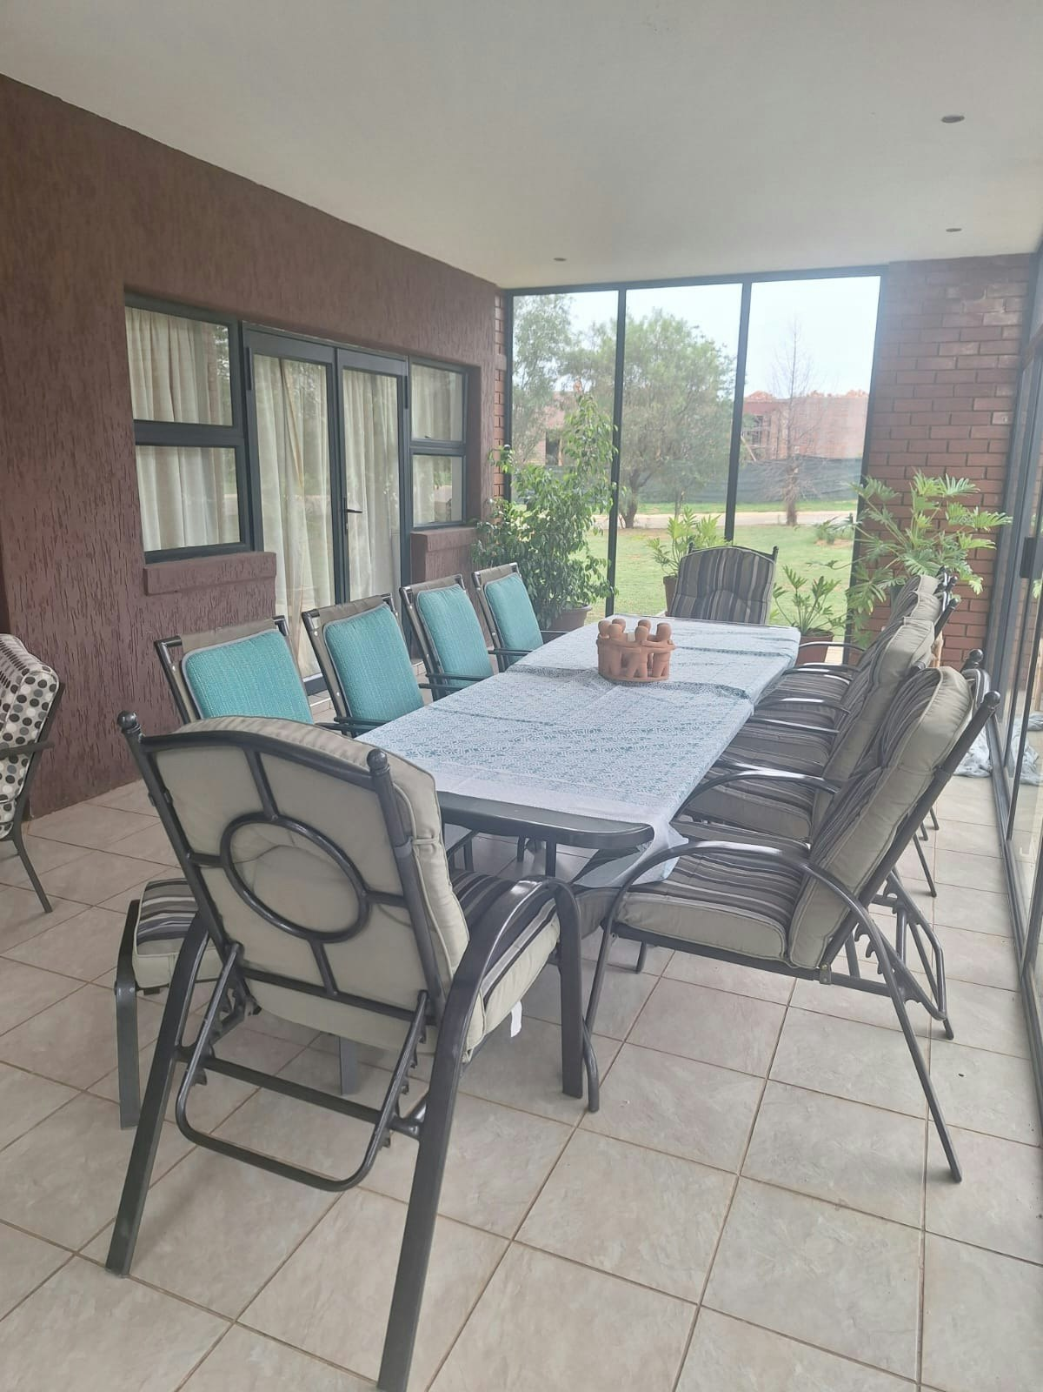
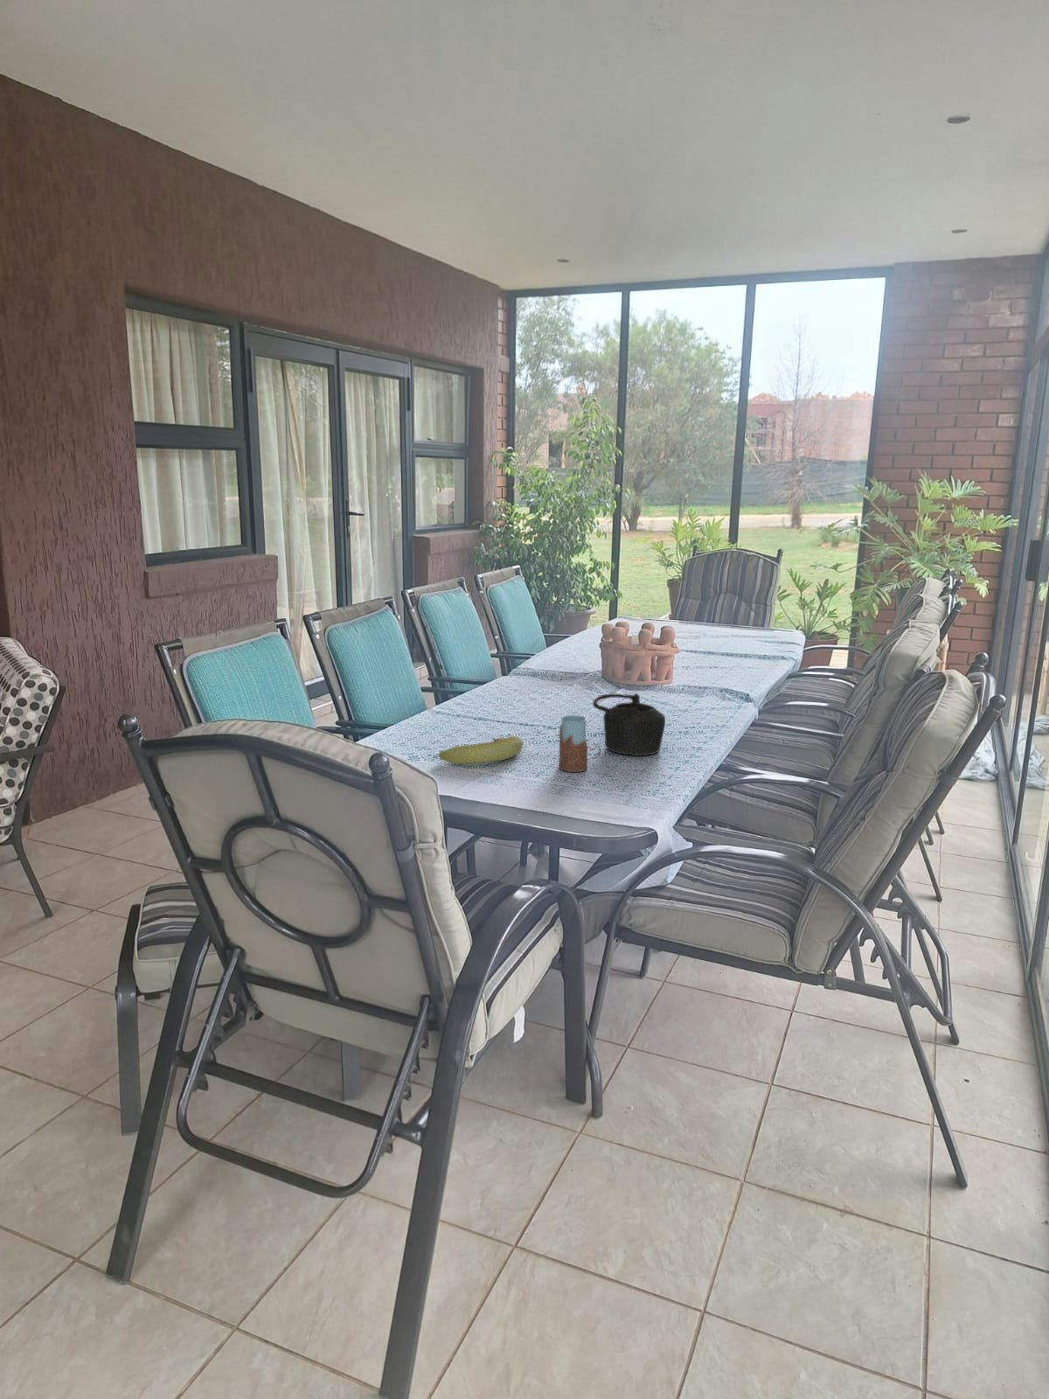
+ drinking glass [558,714,602,773]
+ teapot [592,693,667,757]
+ banana [437,736,523,766]
